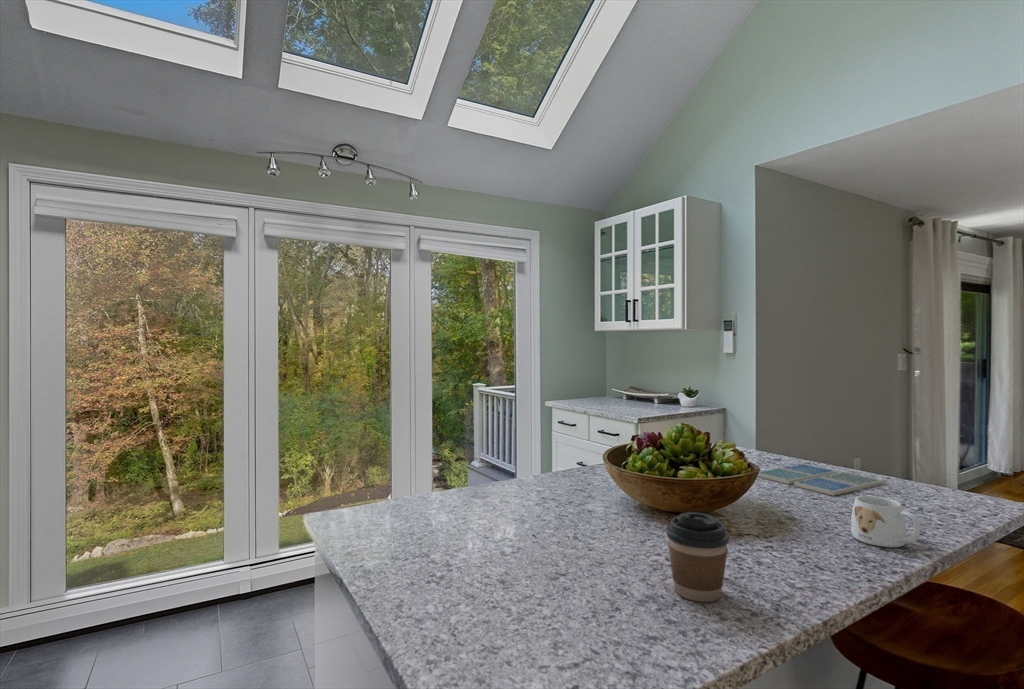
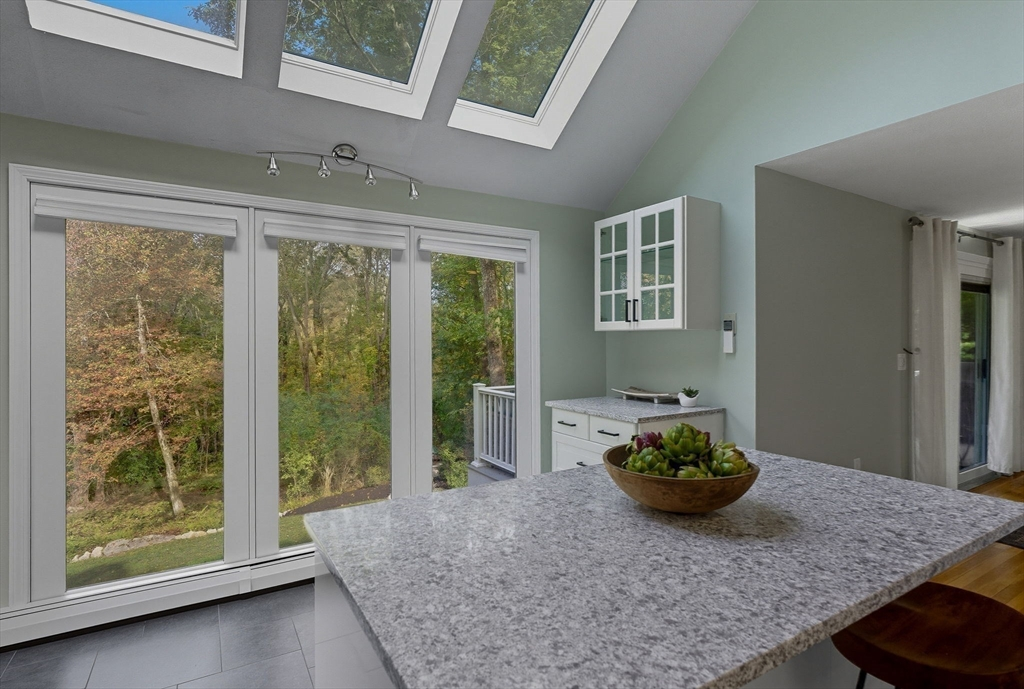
- mug [850,495,921,548]
- coffee cup [665,511,730,603]
- drink coaster [757,463,884,497]
